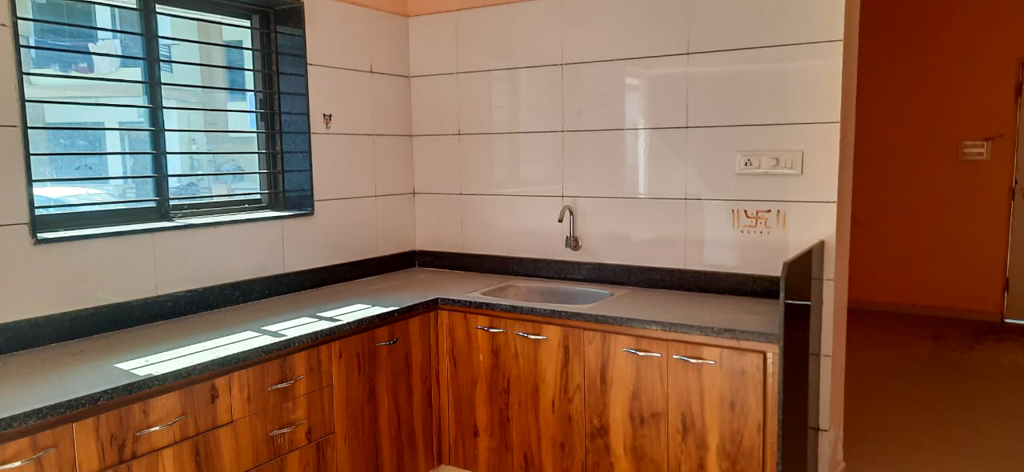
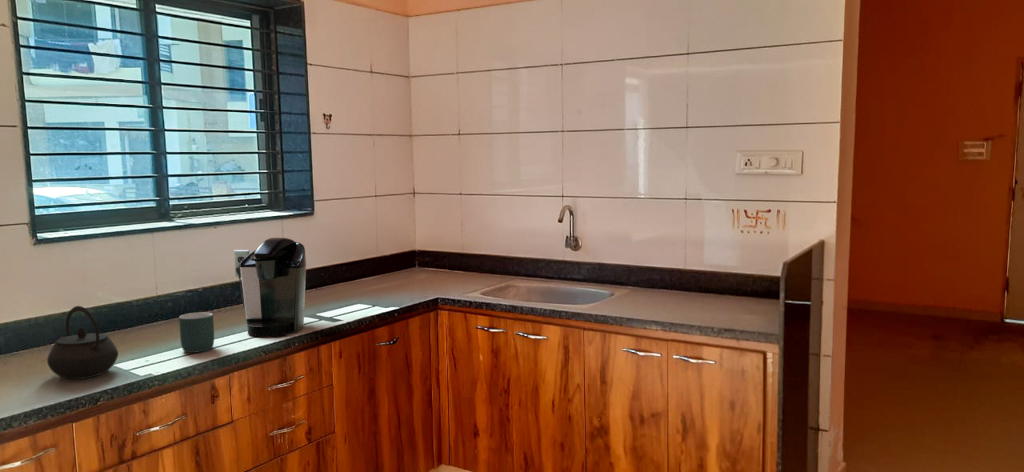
+ coffee maker [233,237,307,337]
+ mug [178,311,215,354]
+ kettle [46,305,119,380]
